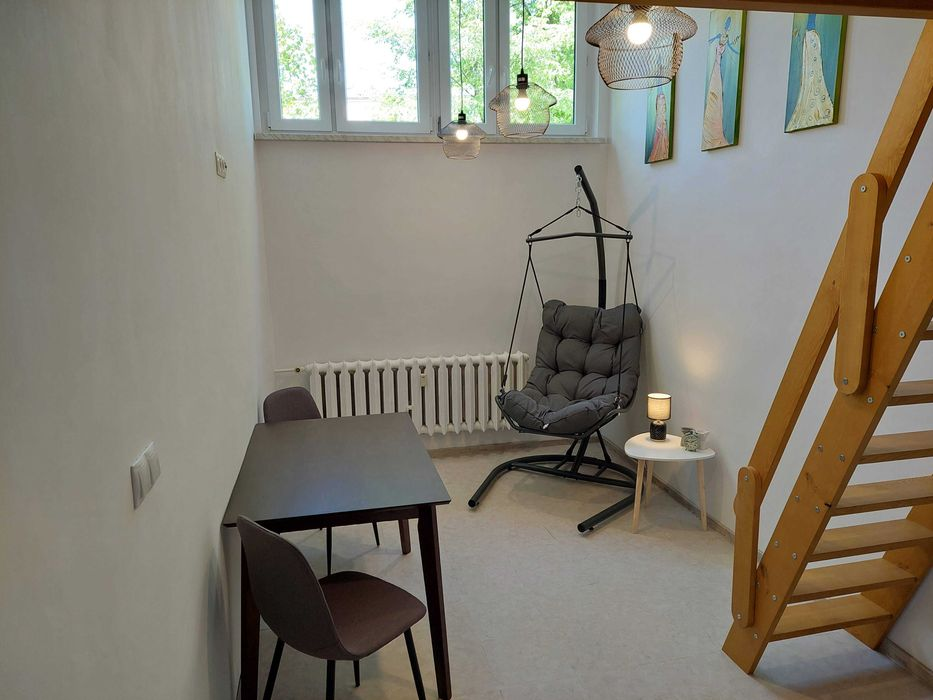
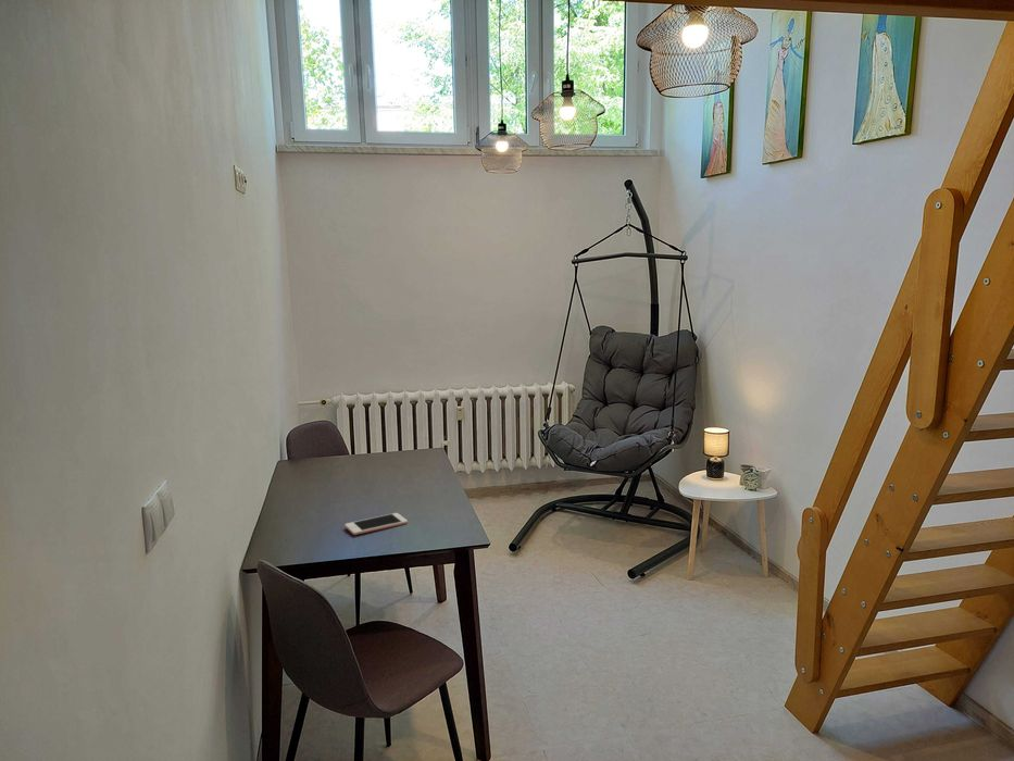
+ cell phone [343,512,409,536]
